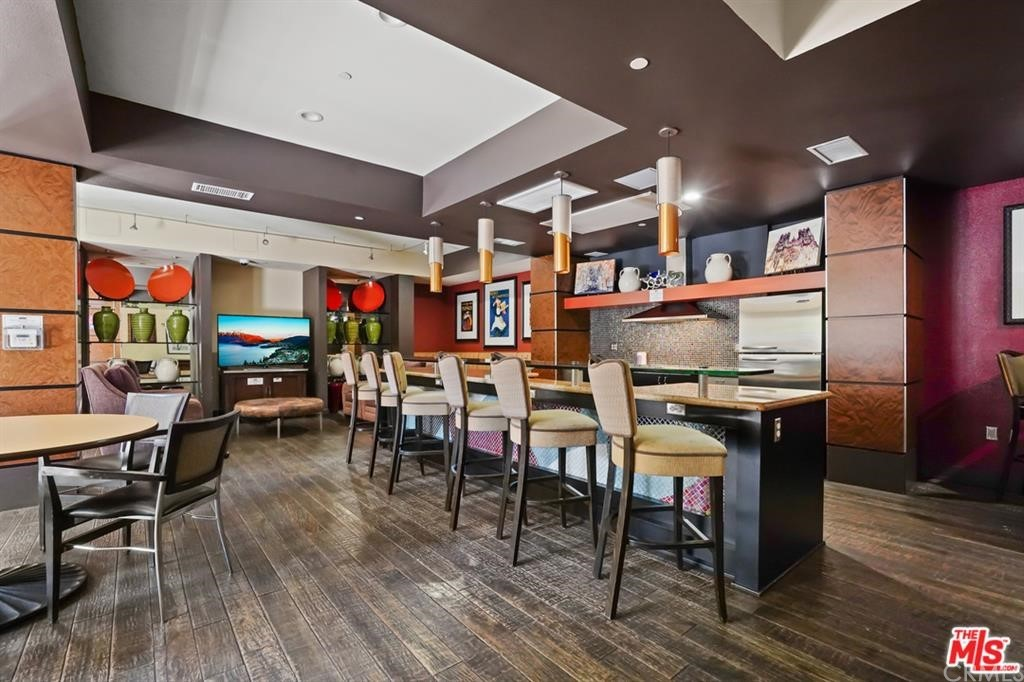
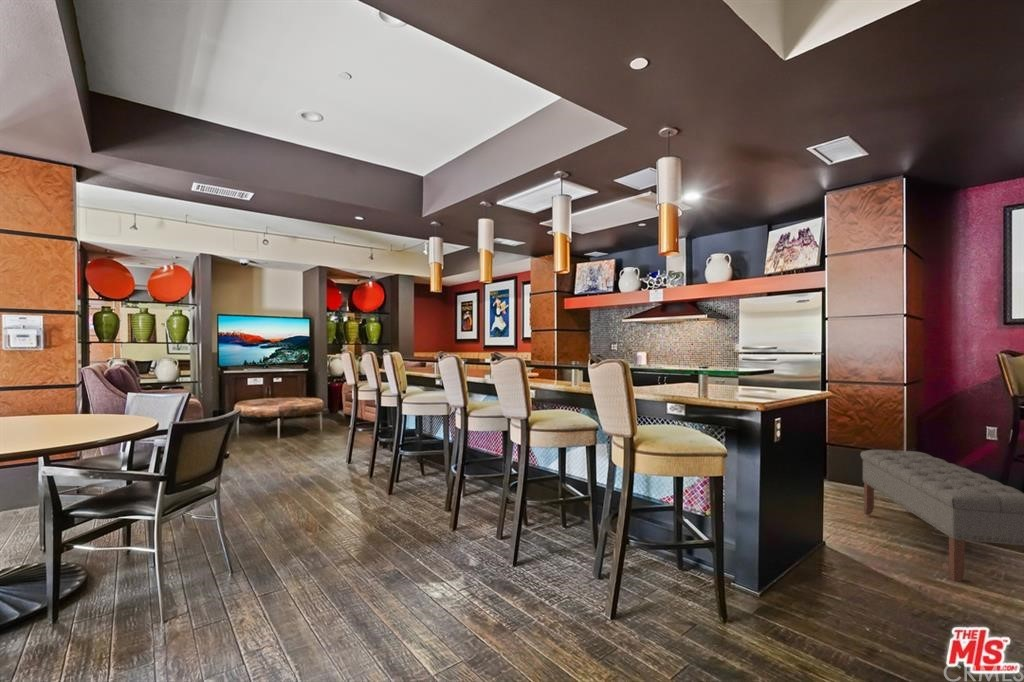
+ bench [860,449,1024,583]
